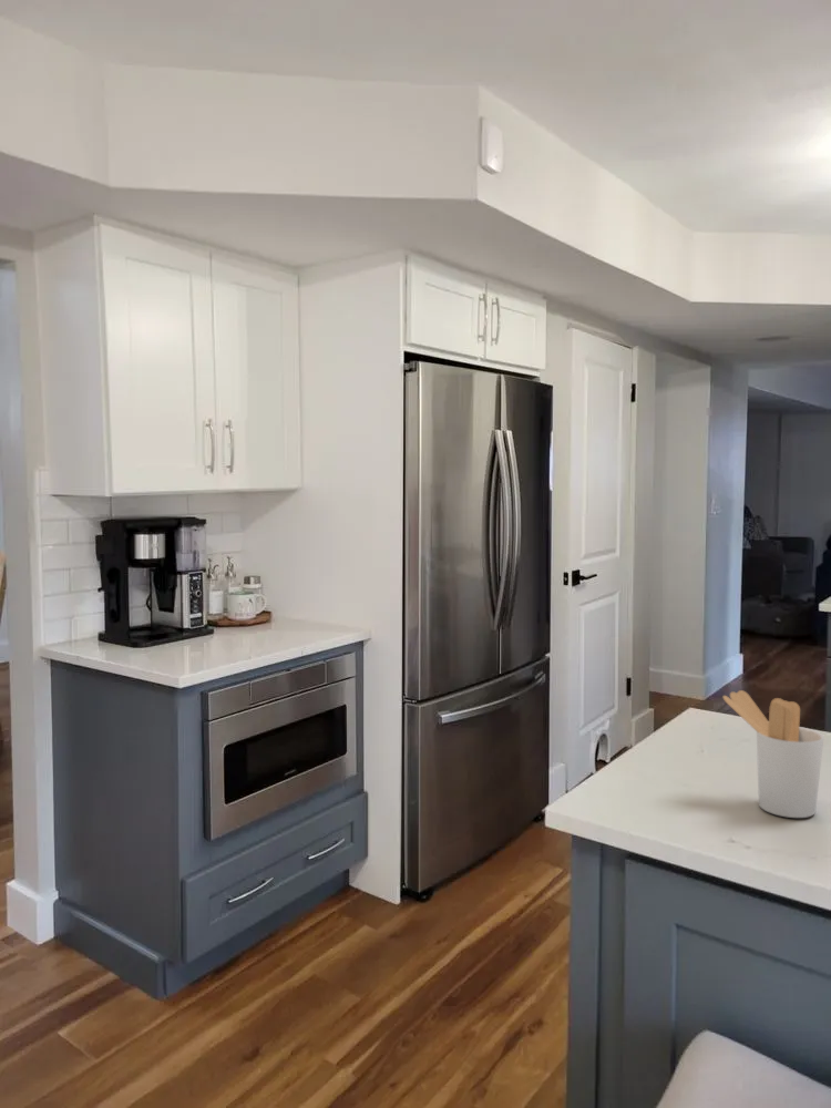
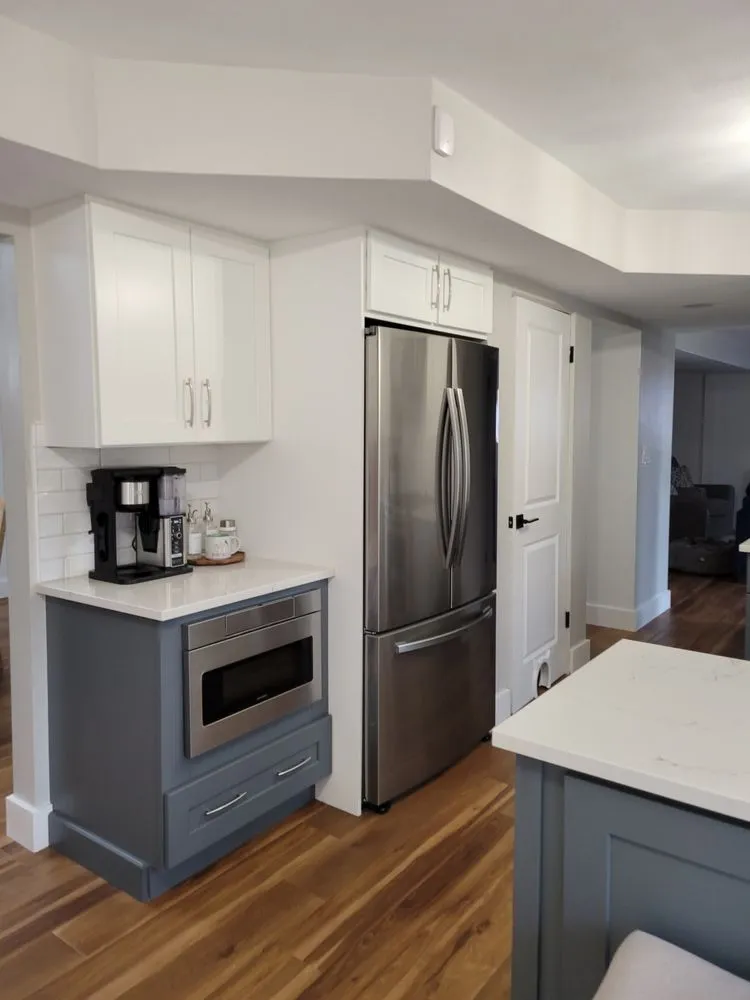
- utensil holder [721,689,824,819]
